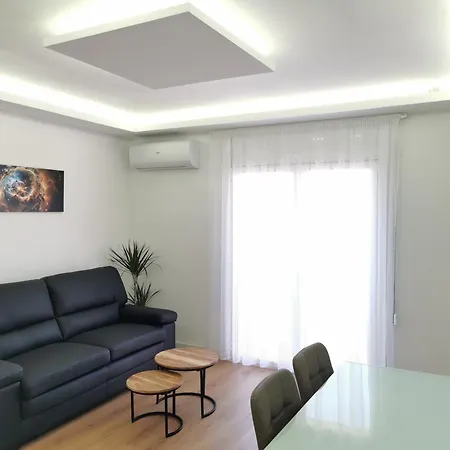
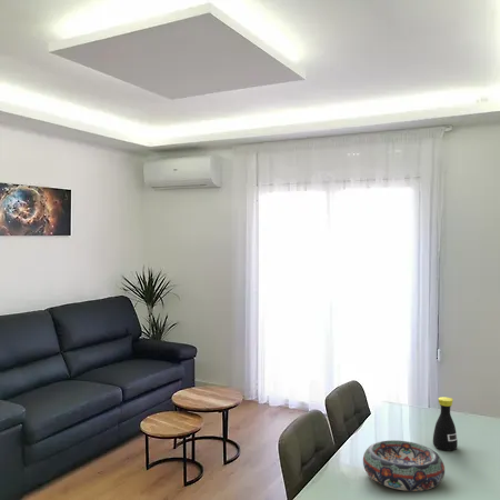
+ bottle [432,396,459,451]
+ decorative bowl [362,439,446,492]
